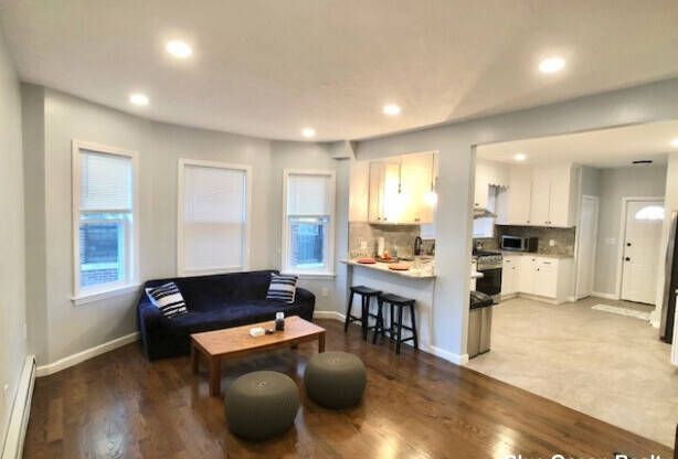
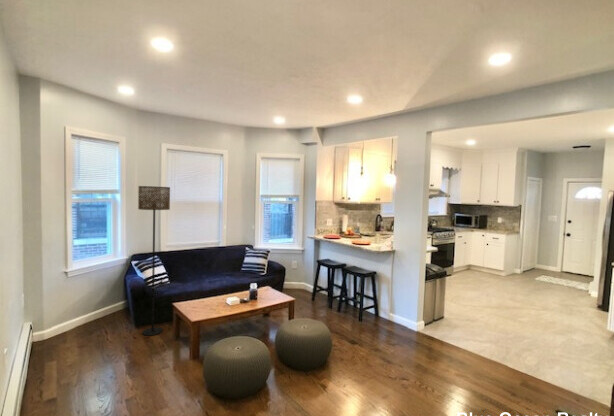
+ floor lamp [137,185,171,337]
